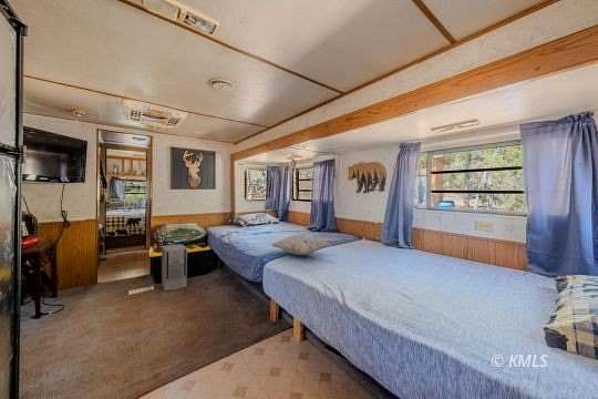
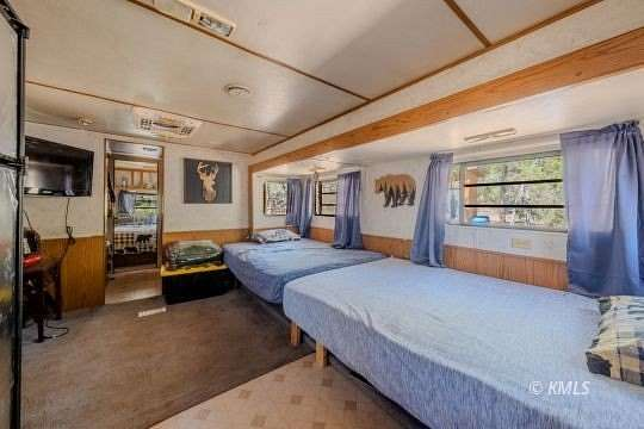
- decorative pillow [270,234,331,256]
- air purifier [161,243,188,291]
